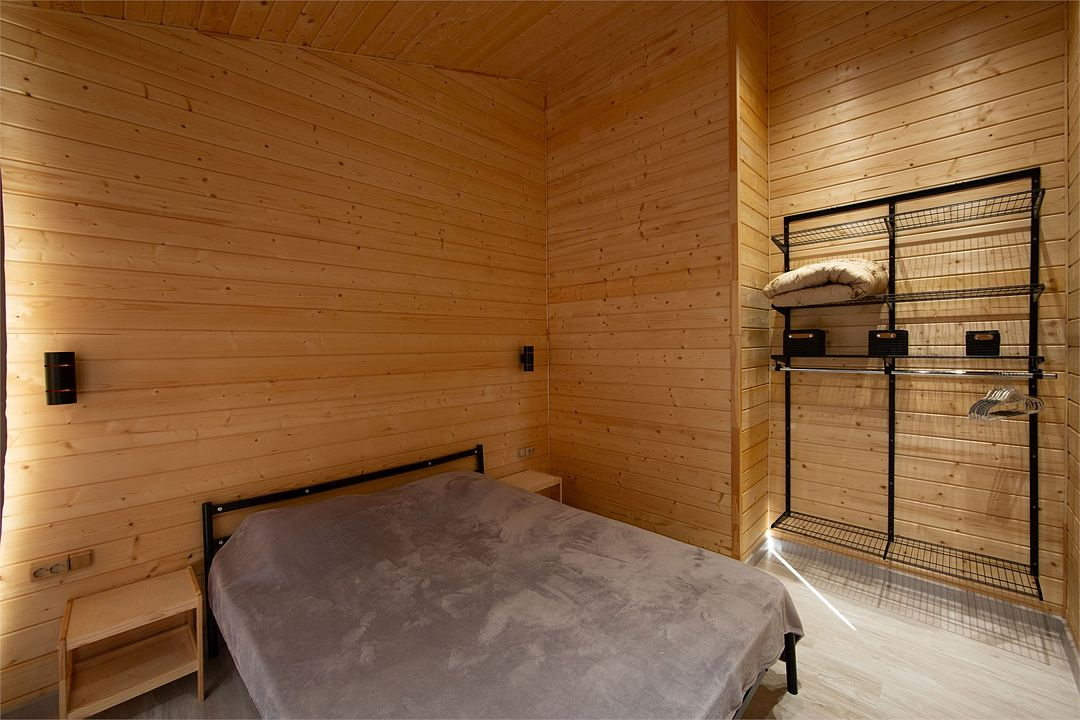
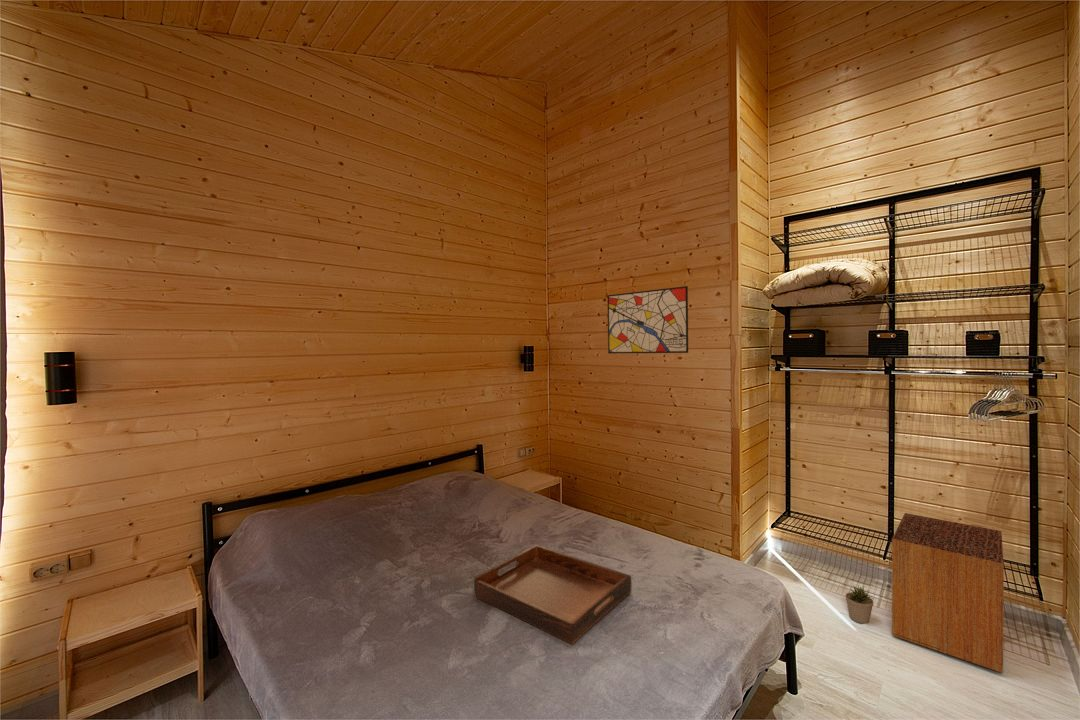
+ potted plant [845,584,875,625]
+ serving tray [473,544,632,646]
+ wall art [606,285,689,354]
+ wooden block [891,512,1005,674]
